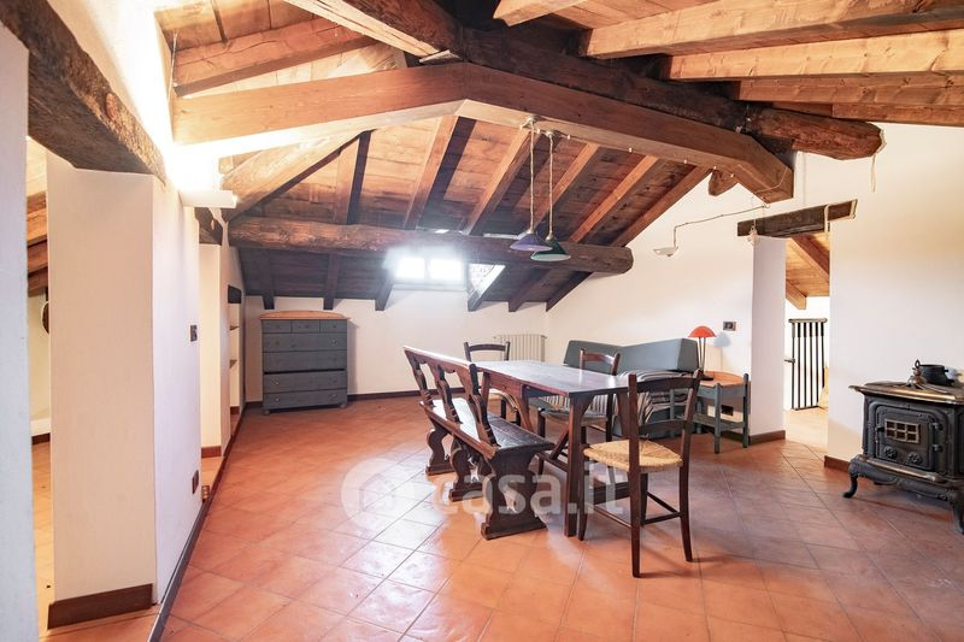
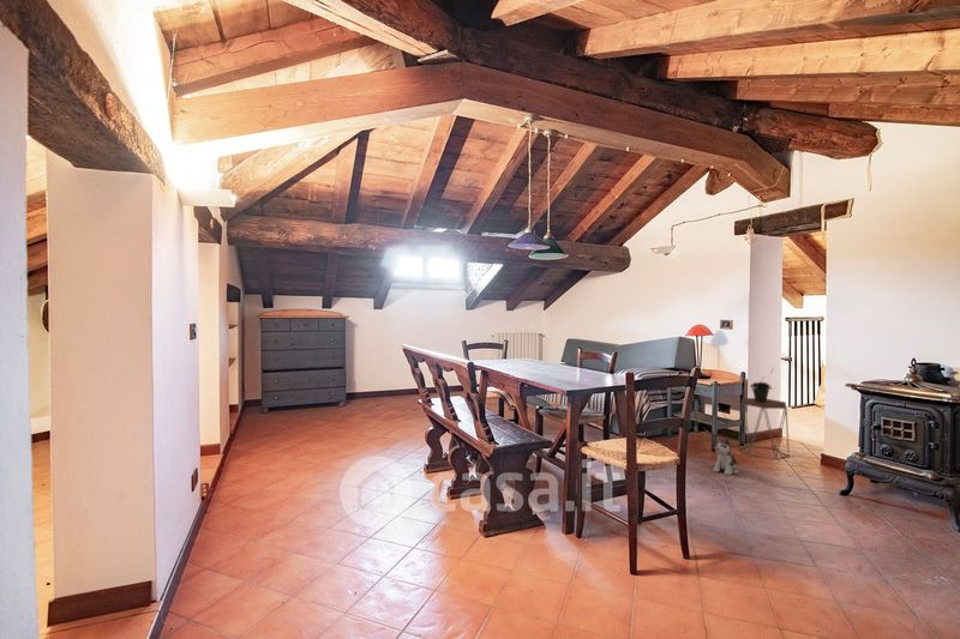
+ potted plant [749,367,775,403]
+ side table [737,397,791,460]
+ plush toy [712,436,740,476]
